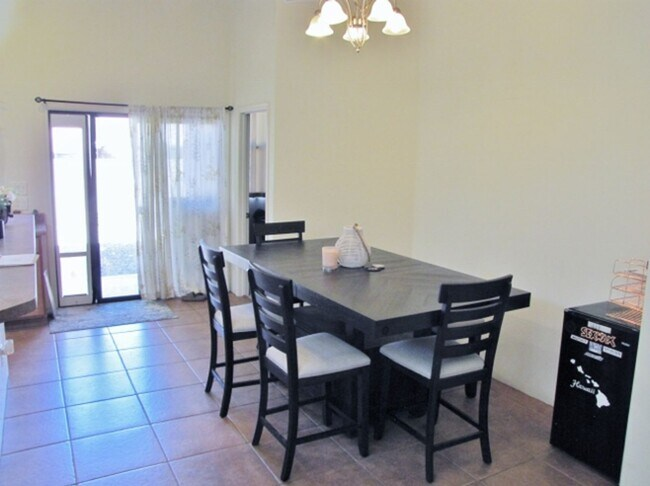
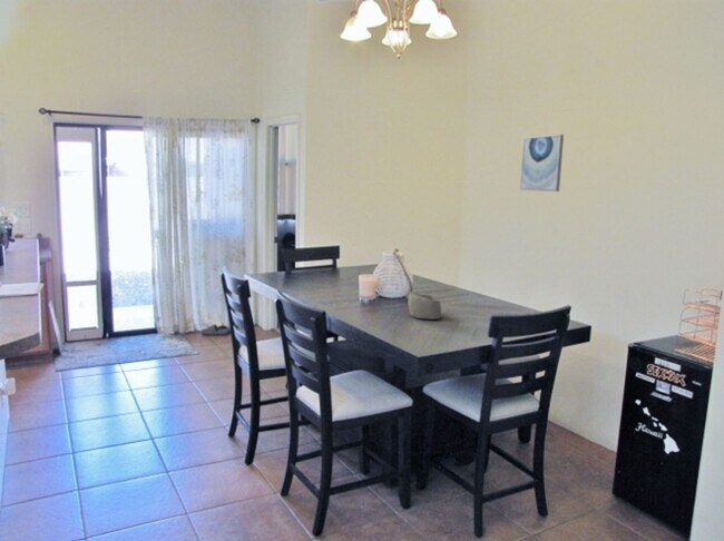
+ wall art [519,134,565,193]
+ decorative bowl [407,292,442,321]
